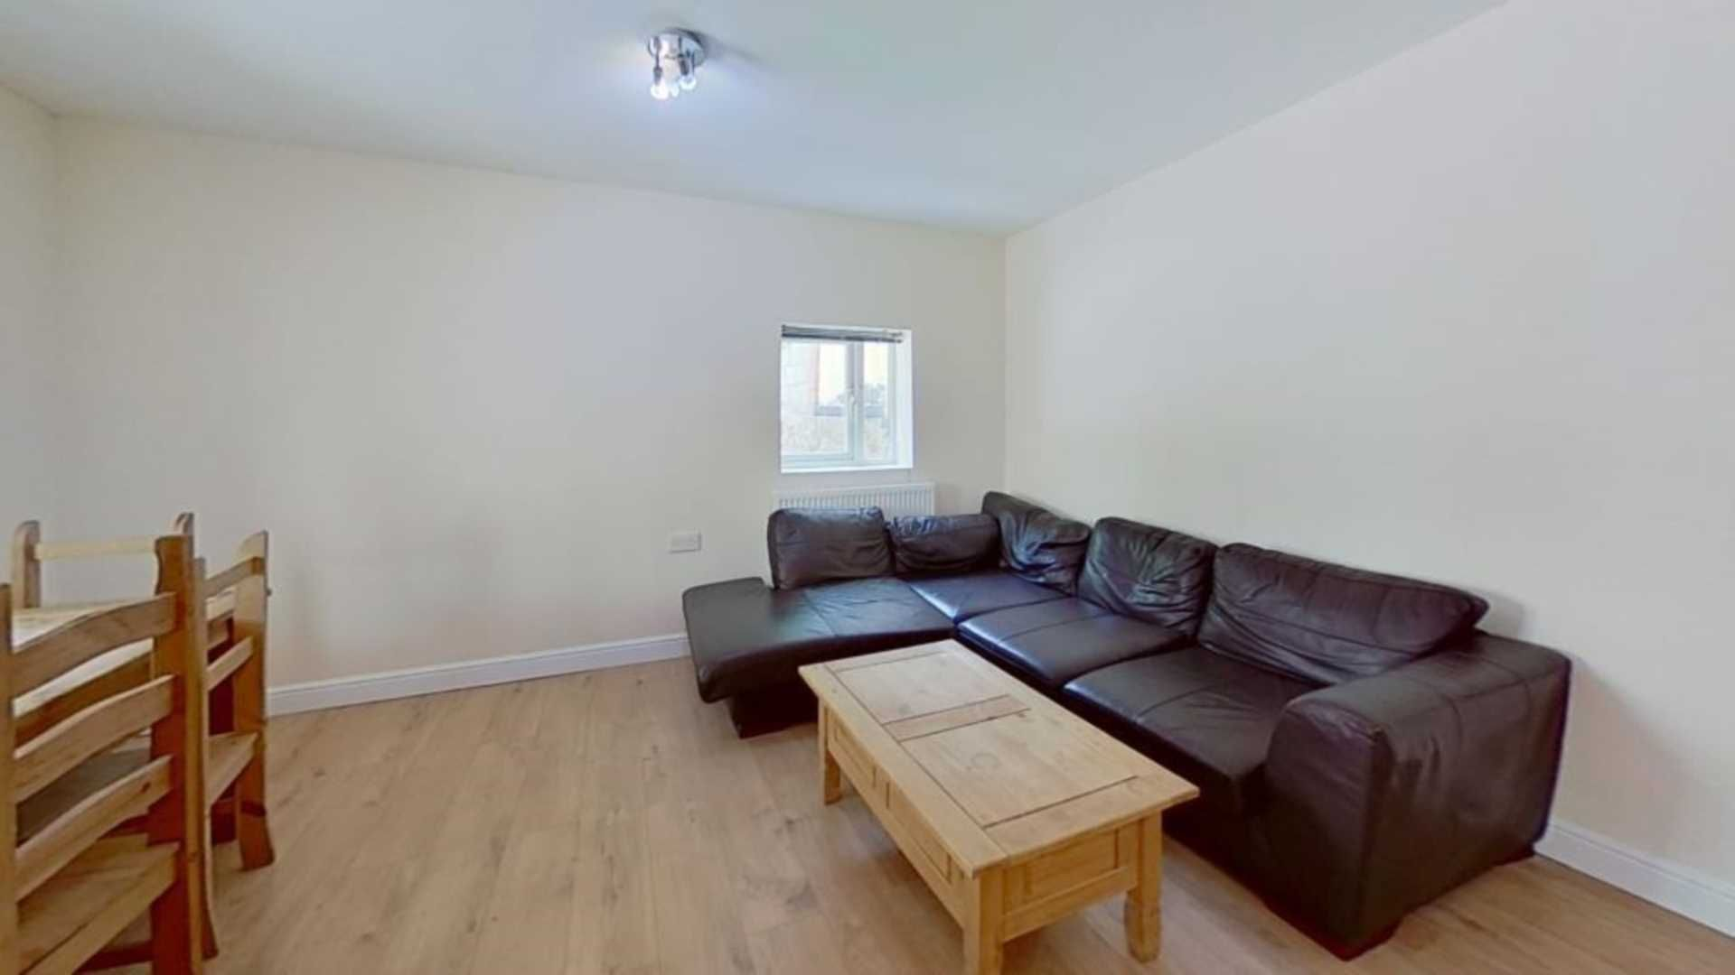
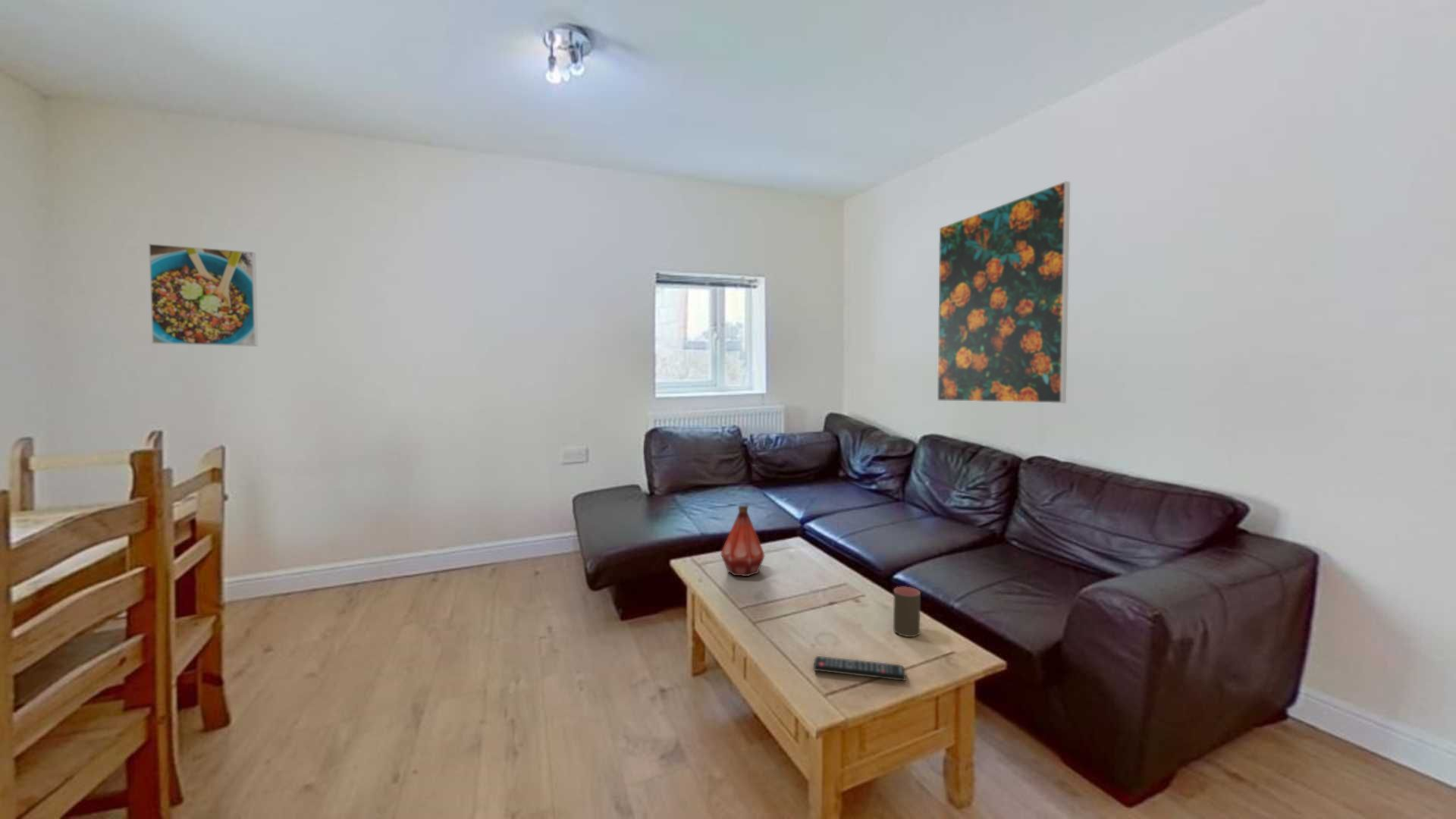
+ bottle [720,504,766,577]
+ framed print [937,180,1071,404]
+ remote control [813,655,907,682]
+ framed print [148,243,259,347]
+ cup [893,586,921,638]
